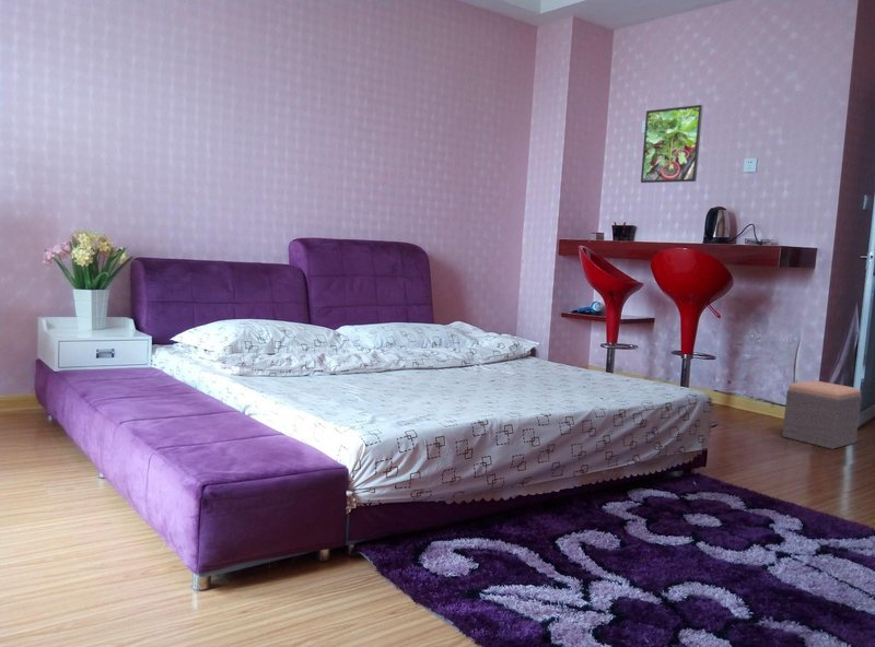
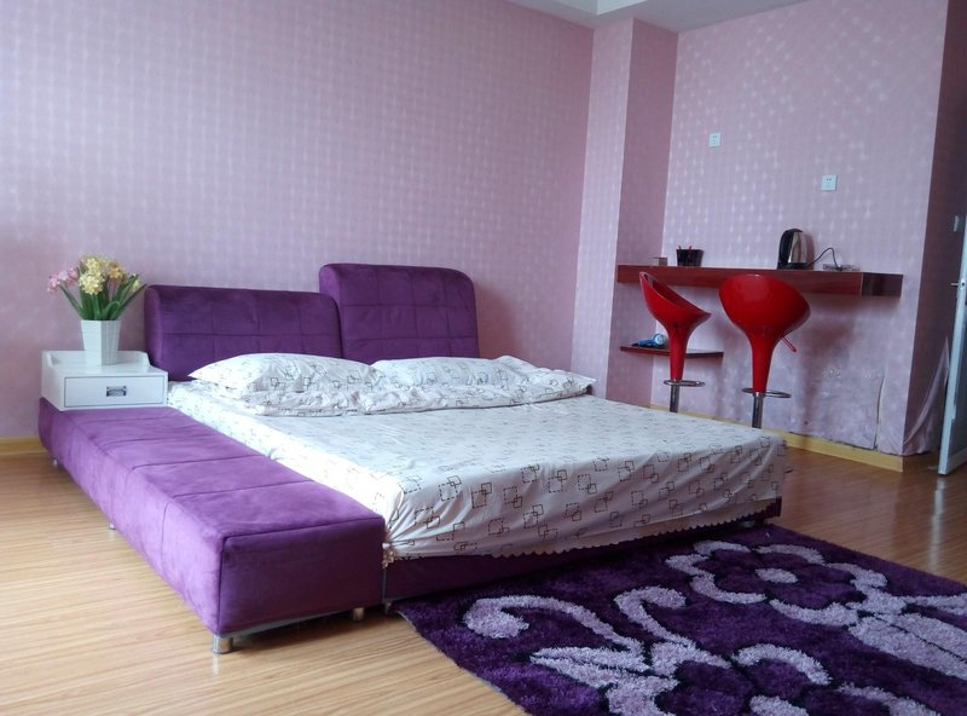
- footstool [781,379,862,450]
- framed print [640,104,704,184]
